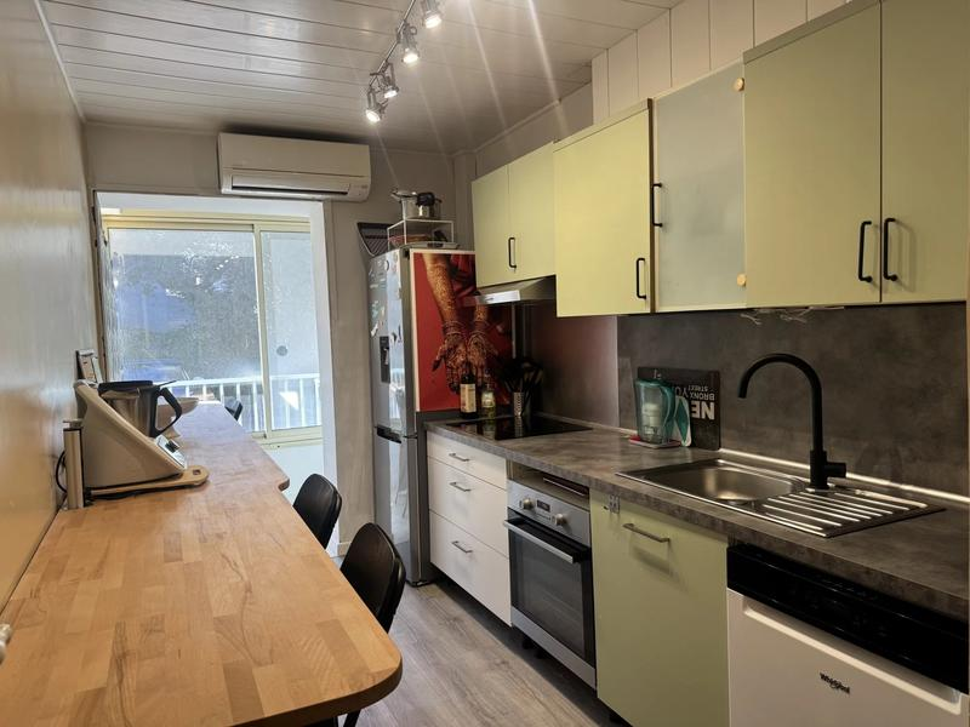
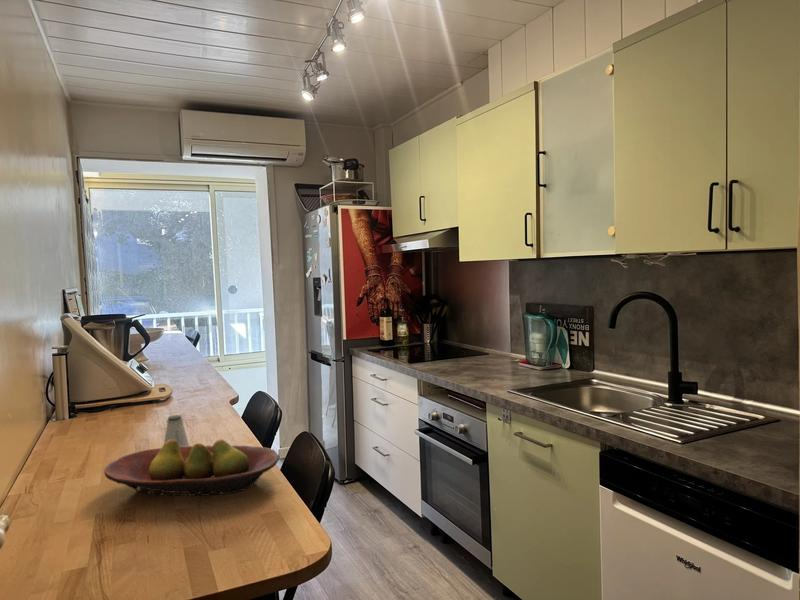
+ fruit bowl [103,438,281,497]
+ saltshaker [163,414,190,446]
